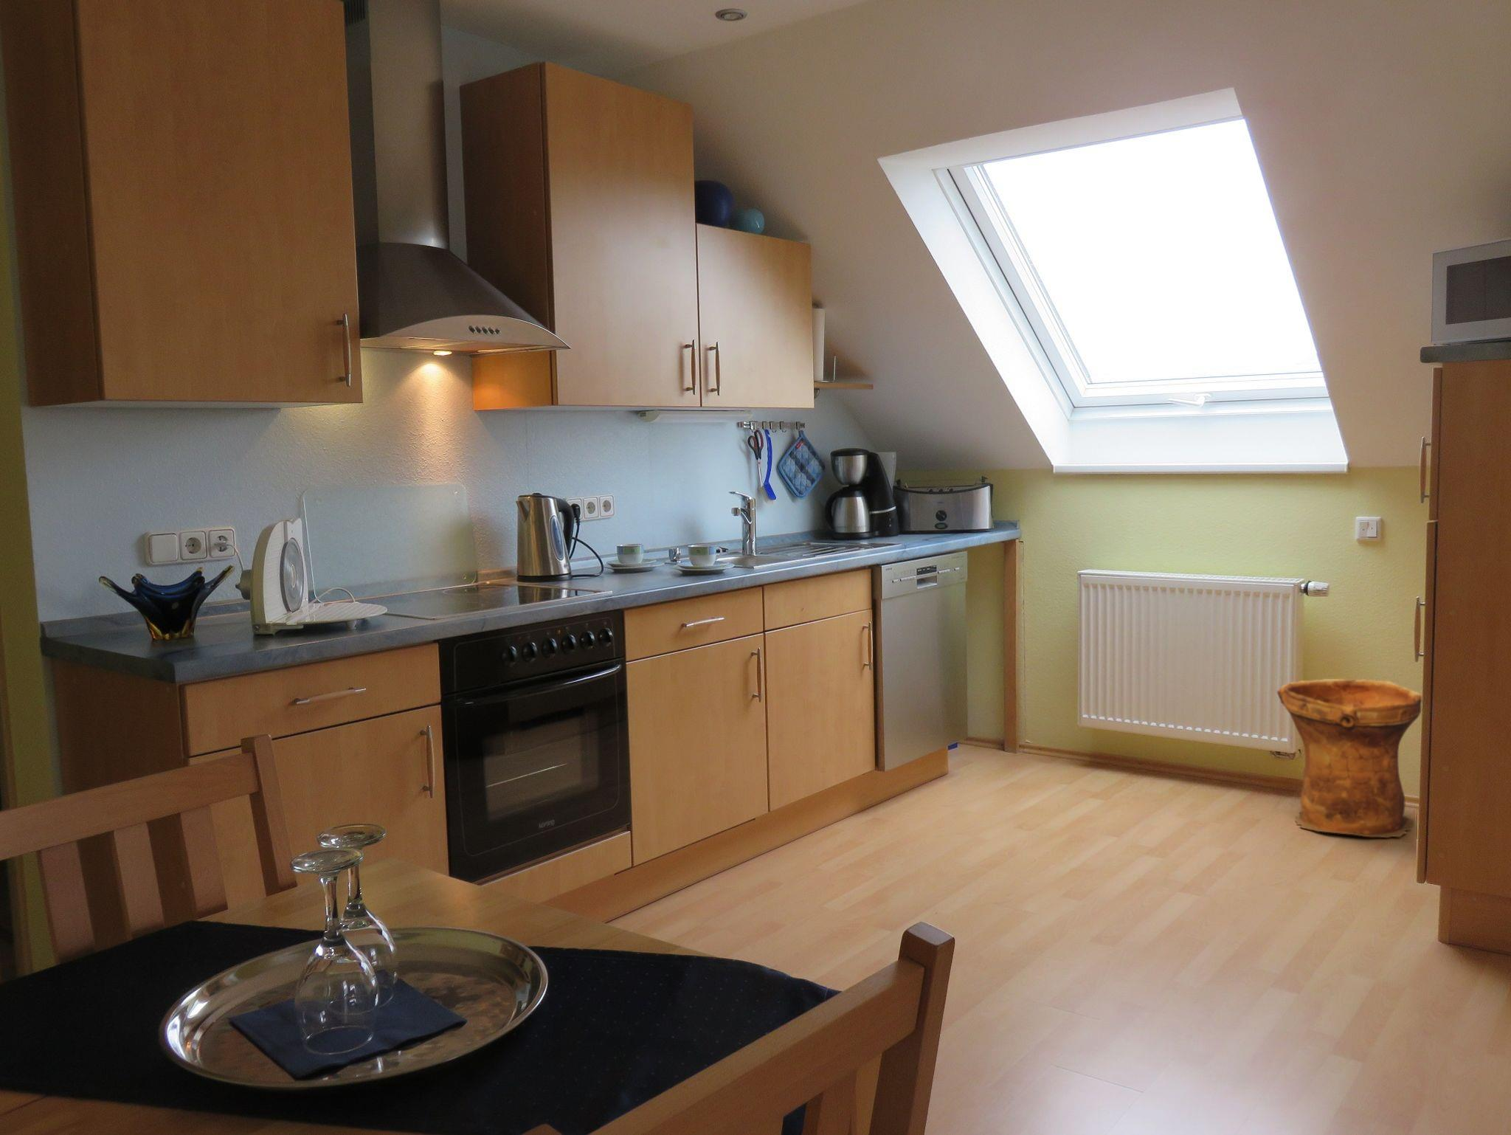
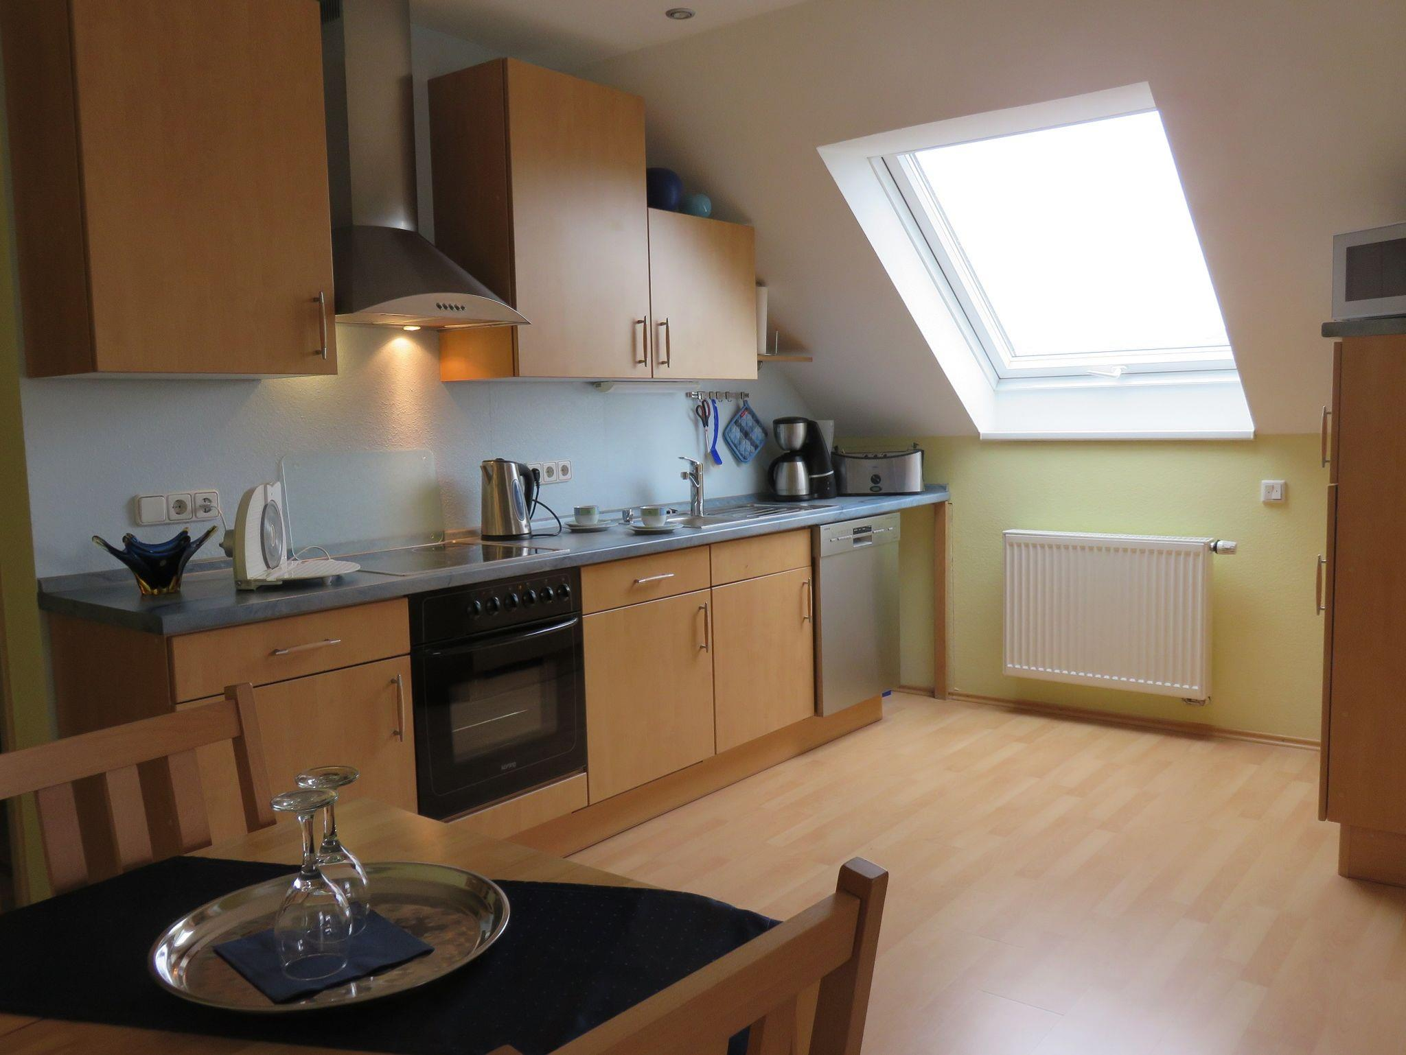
- woven basket [1275,678,1423,838]
